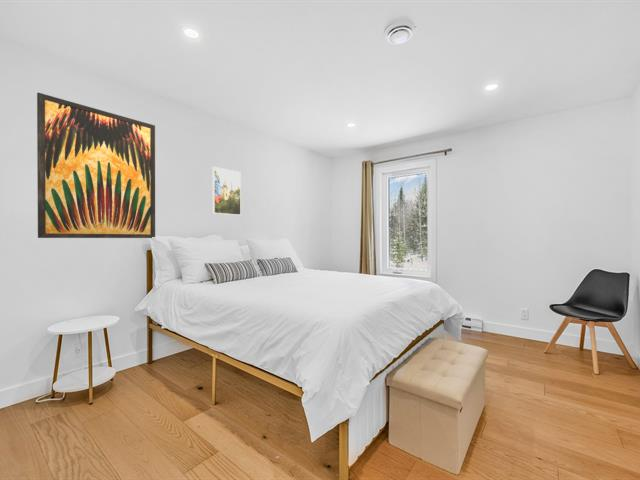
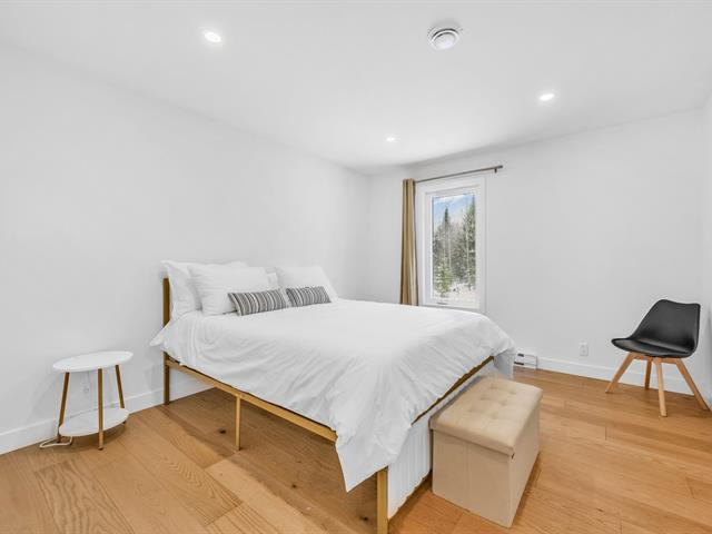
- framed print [211,166,242,216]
- wall art [36,92,156,239]
